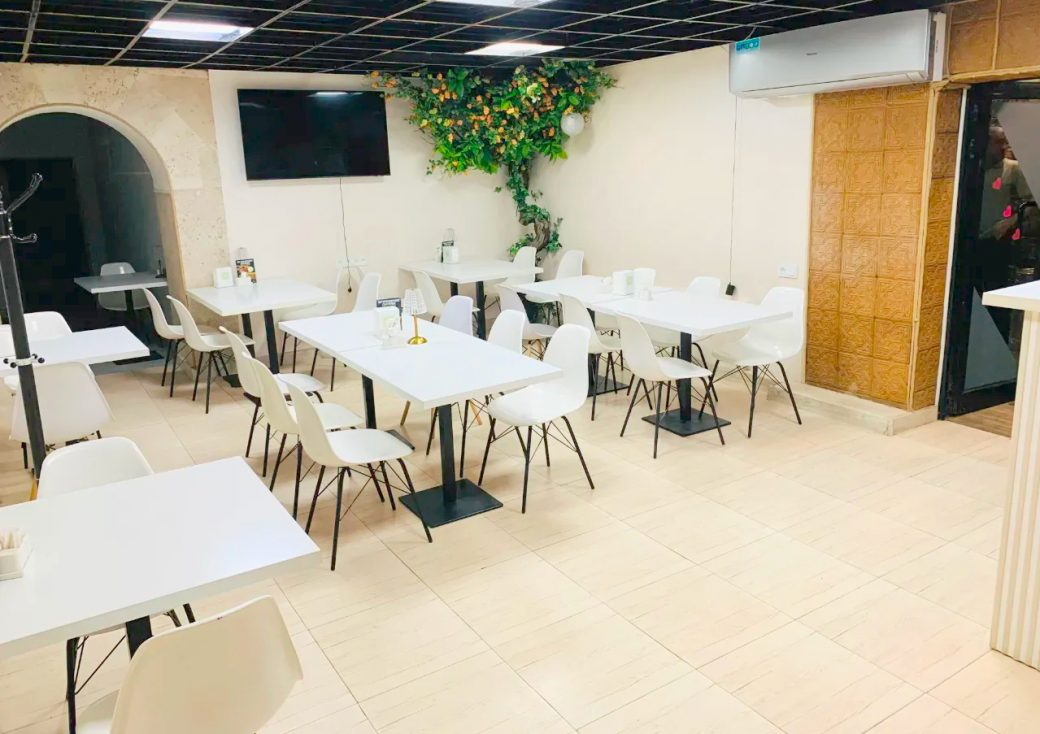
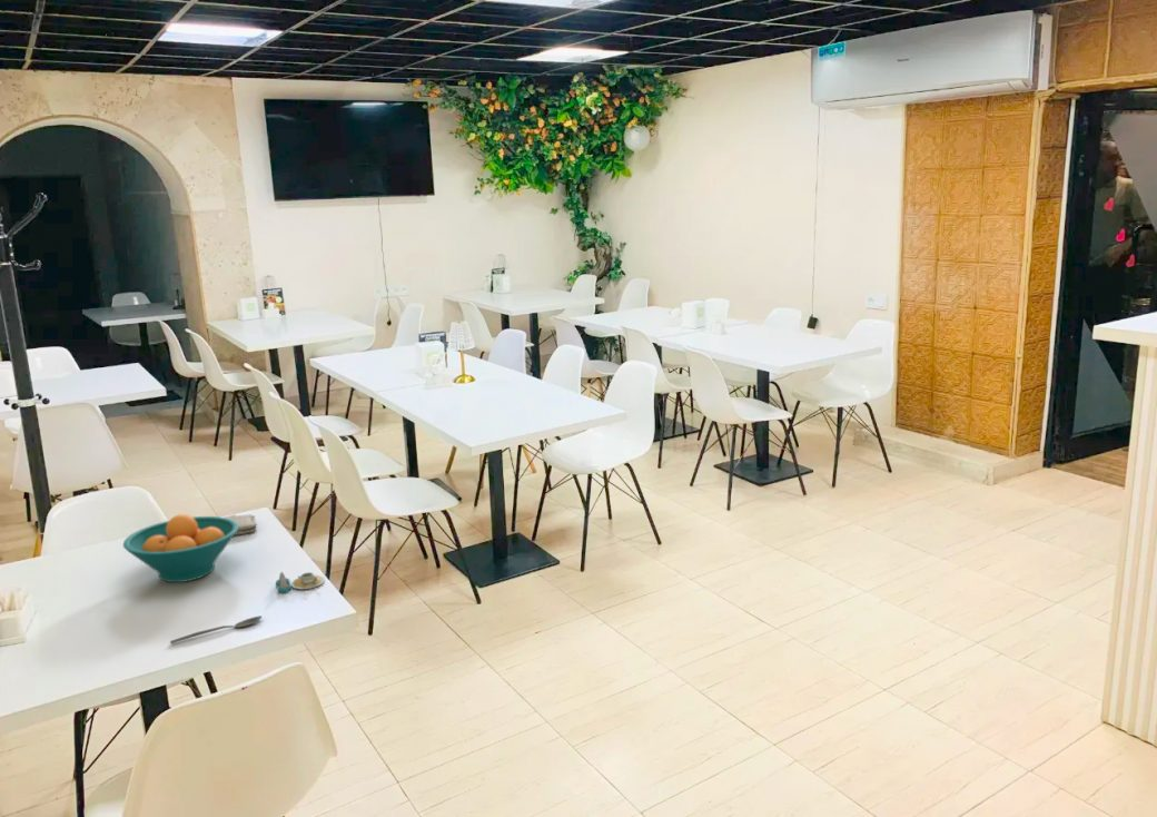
+ fruit bowl [122,513,238,583]
+ washcloth [224,513,258,537]
+ spoon [169,614,263,644]
+ salt and pepper shaker set [275,571,326,593]
